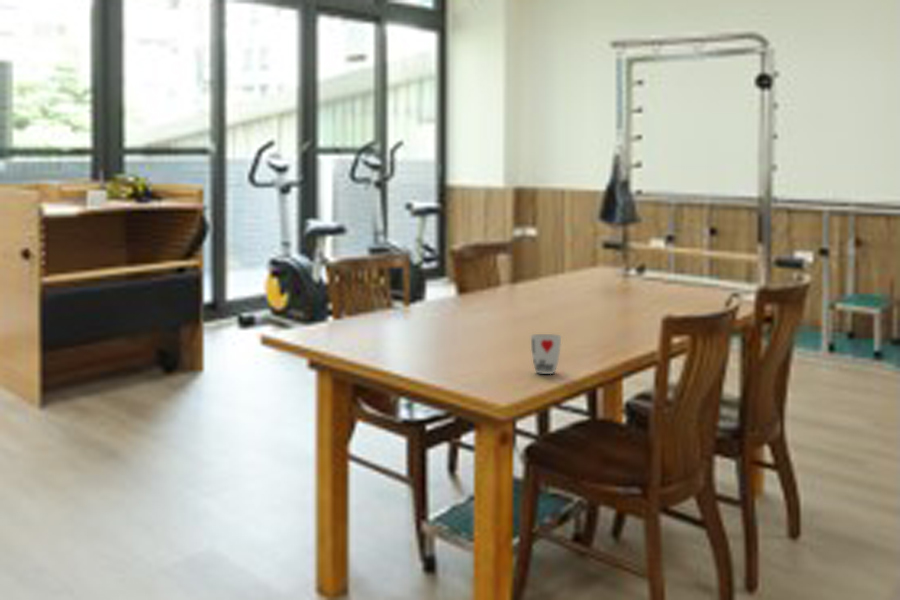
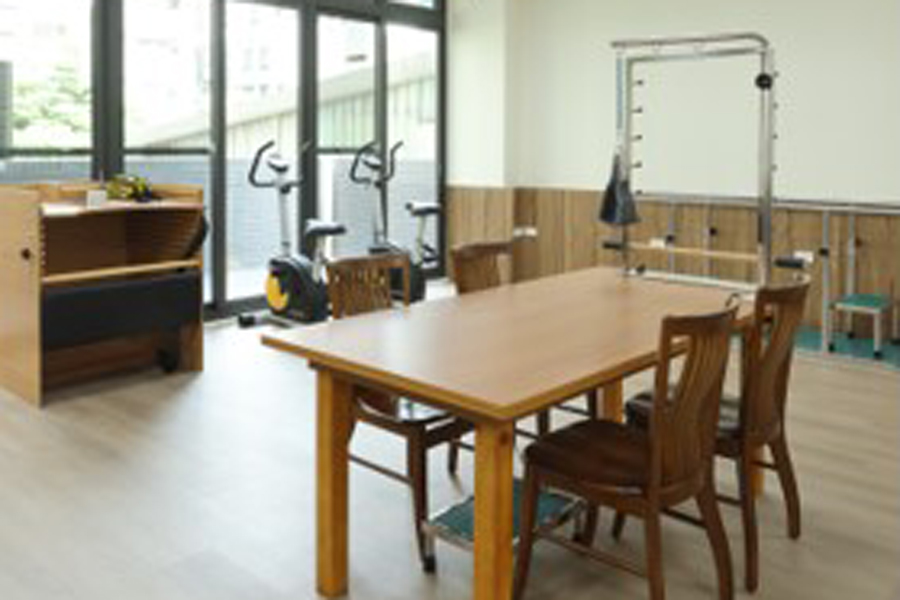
- cup [530,333,562,375]
